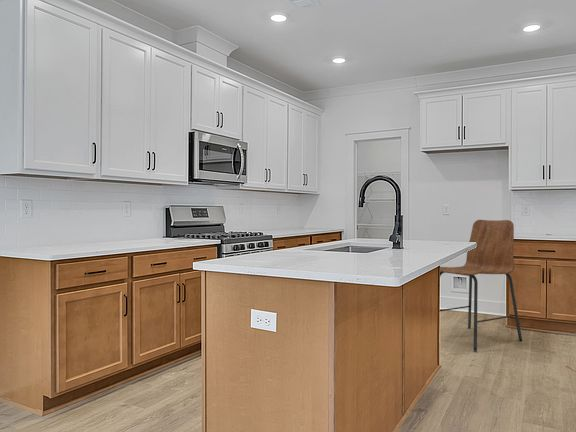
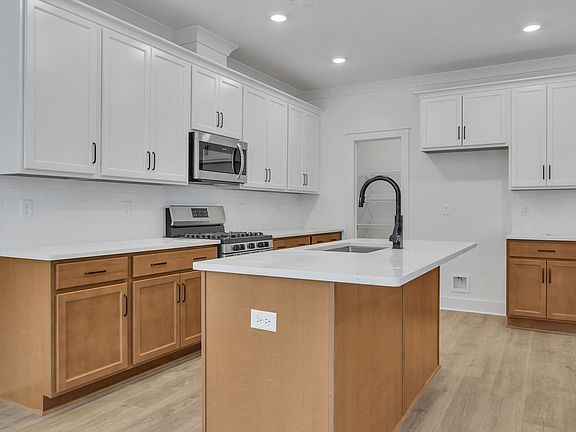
- chair [439,219,523,352]
